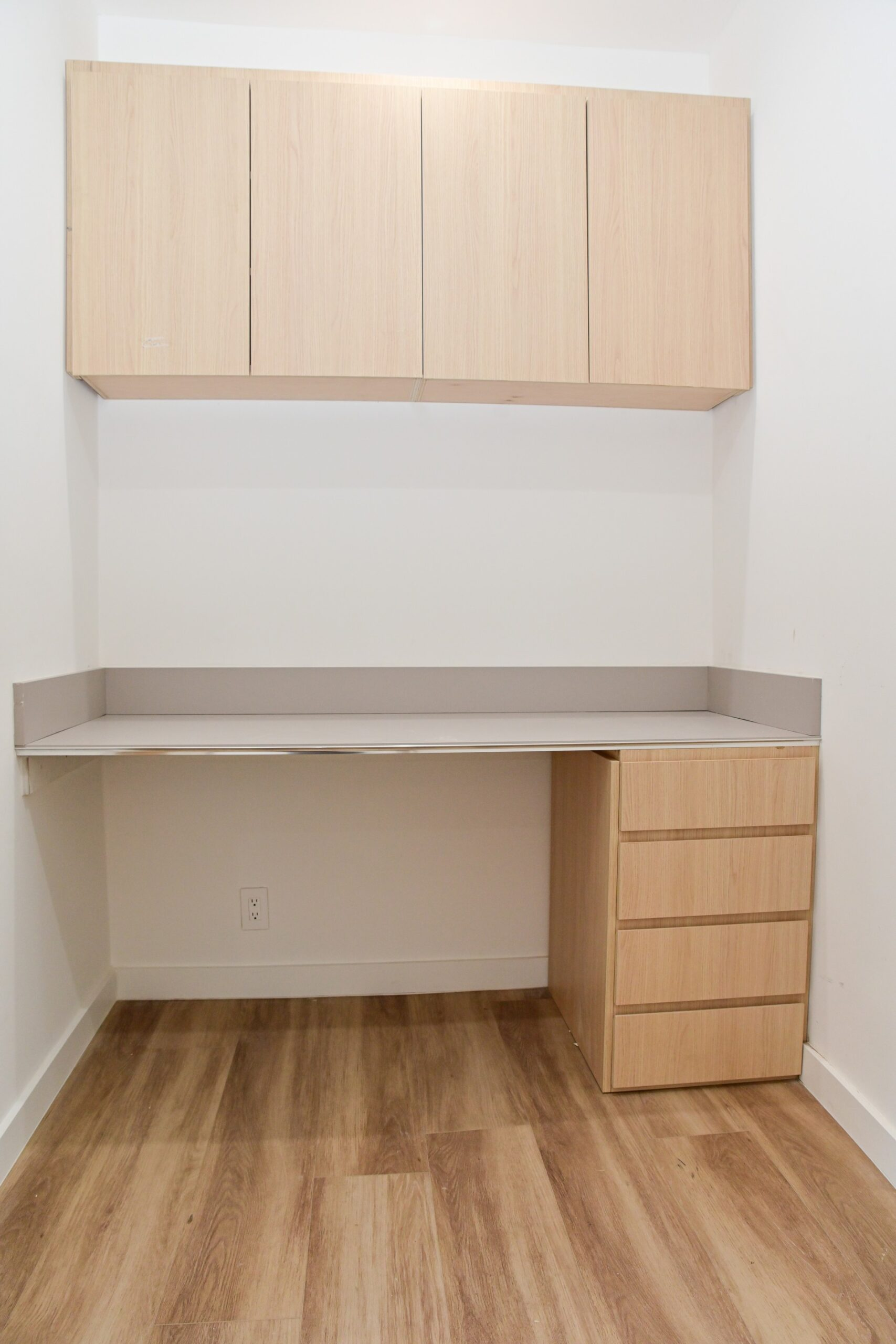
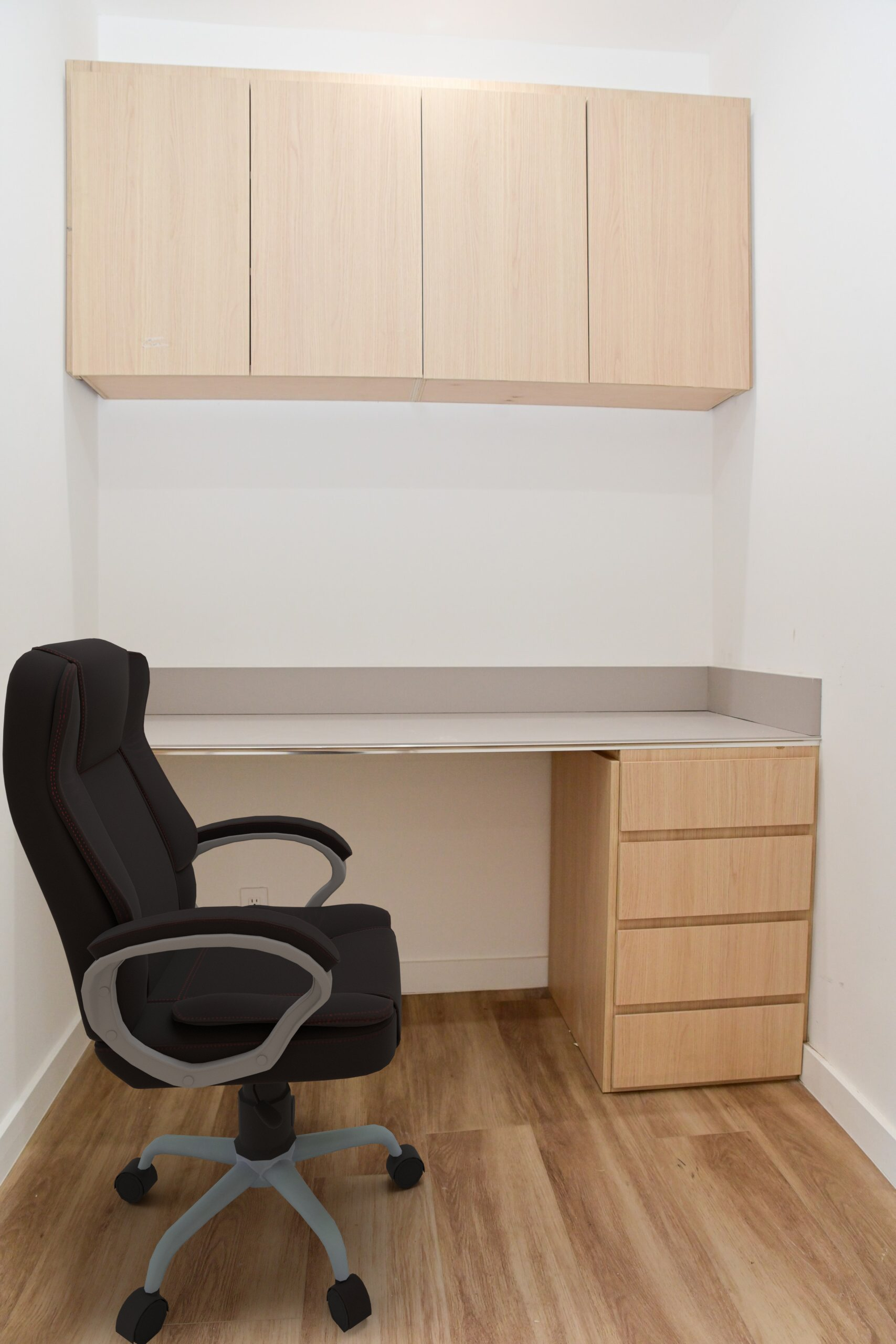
+ office chair [2,638,425,1344]
